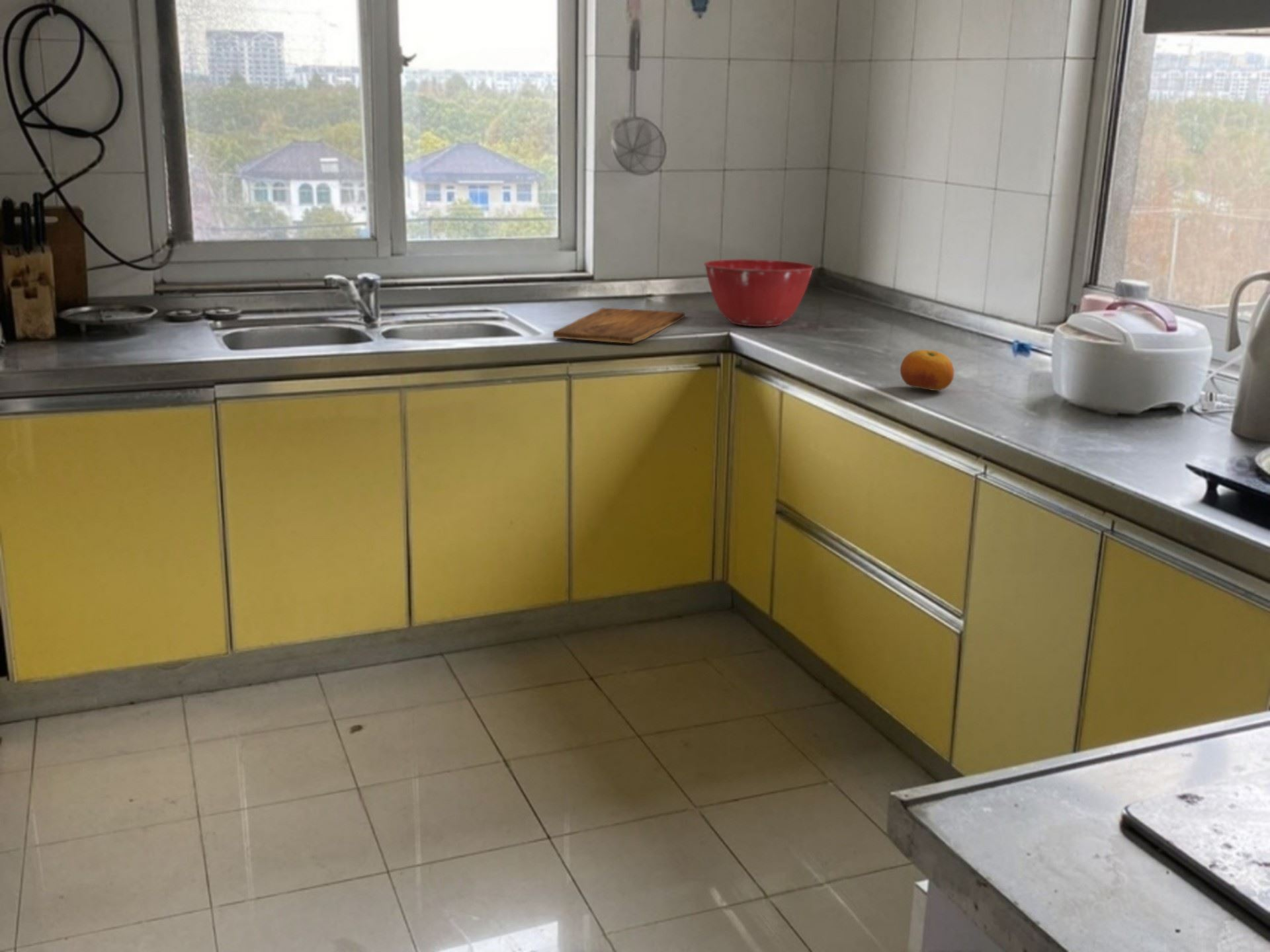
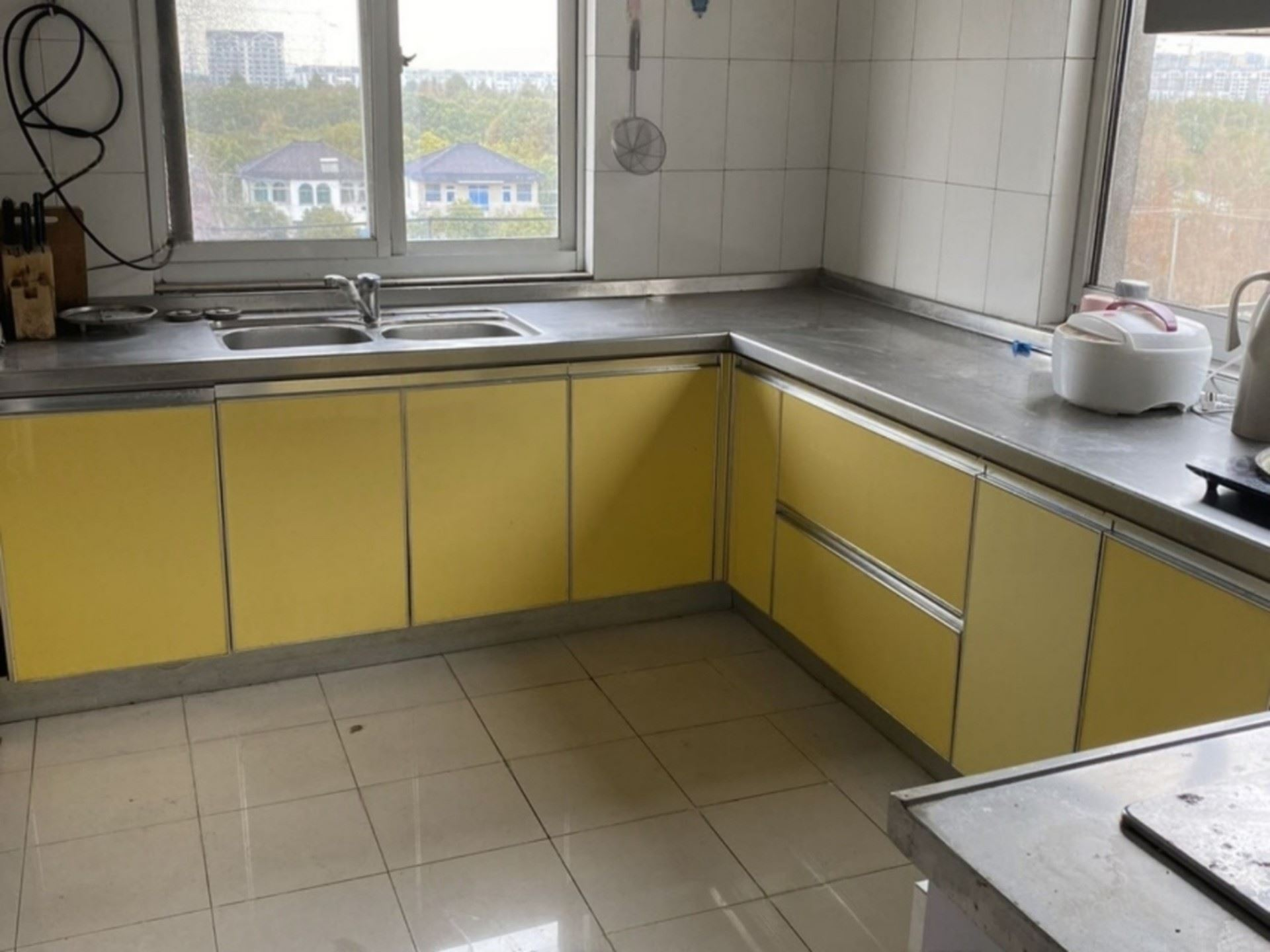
- fruit [900,349,954,391]
- mixing bowl [703,258,815,327]
- cutting board [552,307,685,344]
